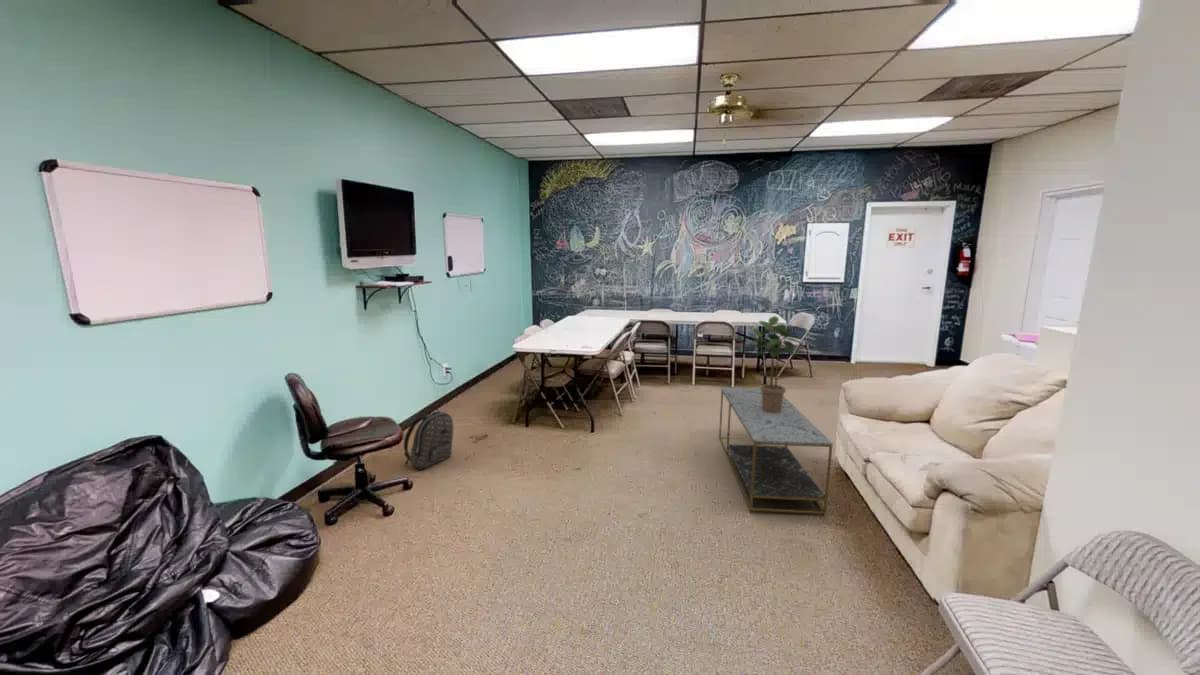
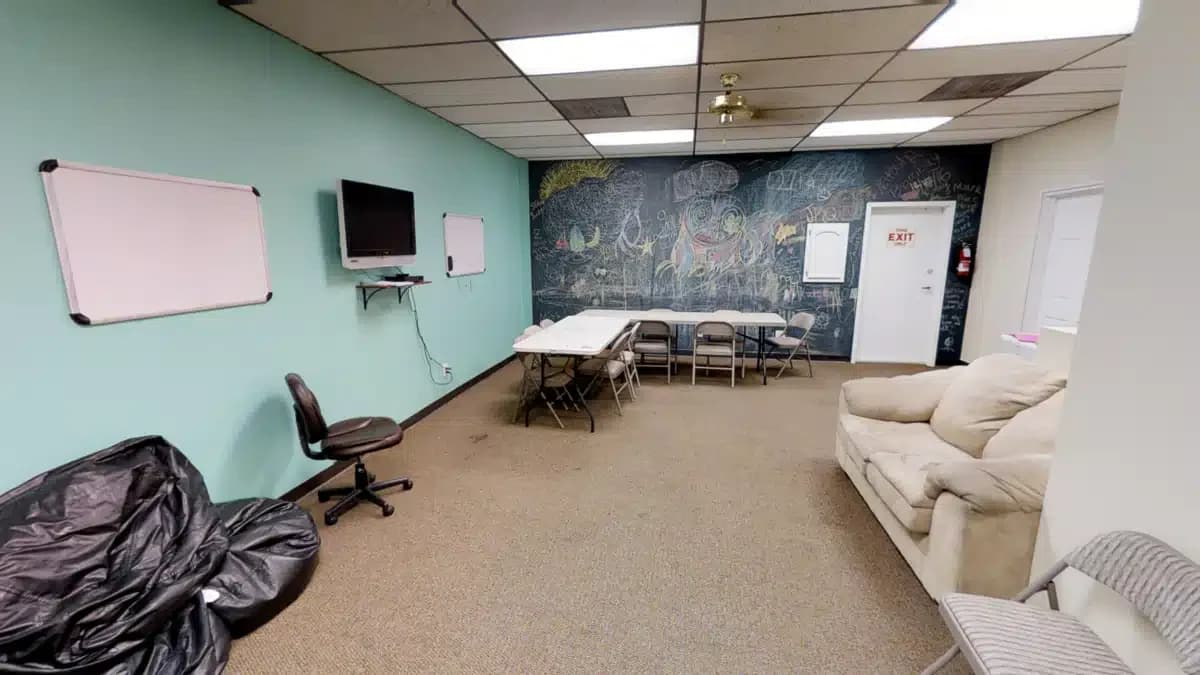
- coffee table [718,387,834,515]
- potted plant [744,315,803,414]
- backpack [403,407,454,471]
